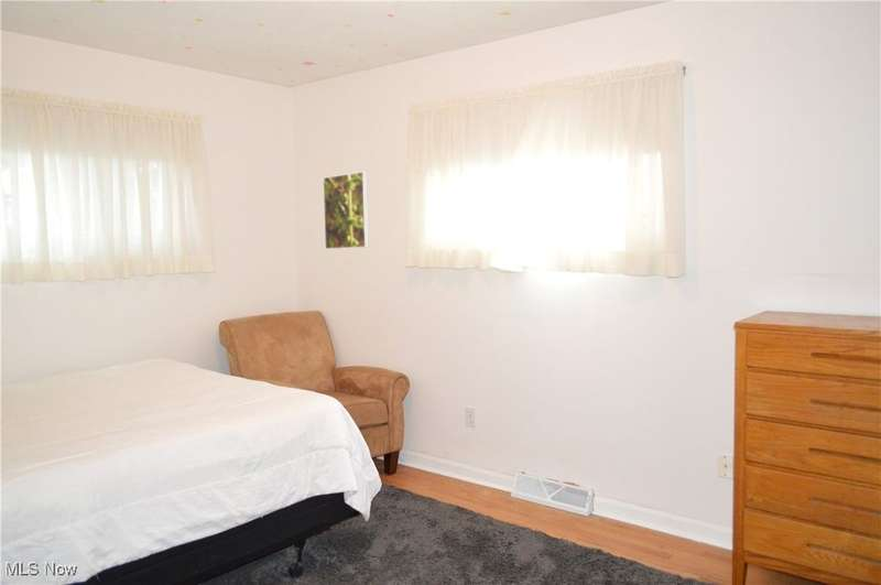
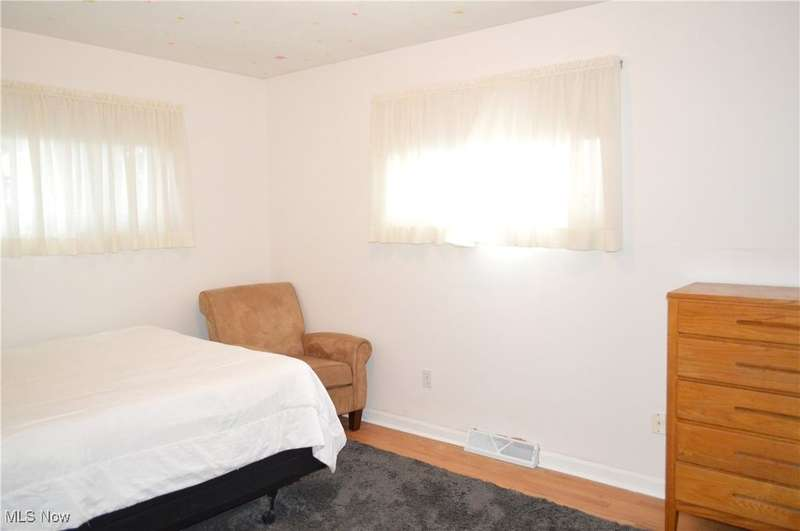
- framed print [322,171,370,250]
